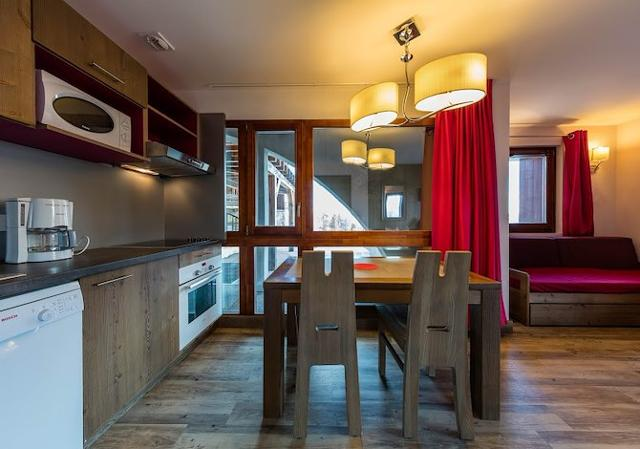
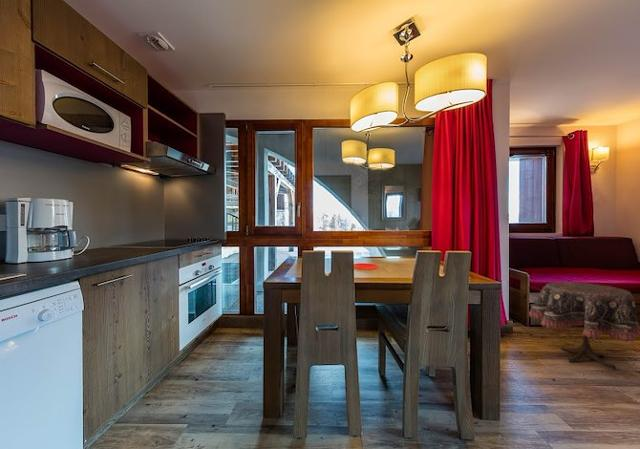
+ side table [528,281,640,370]
